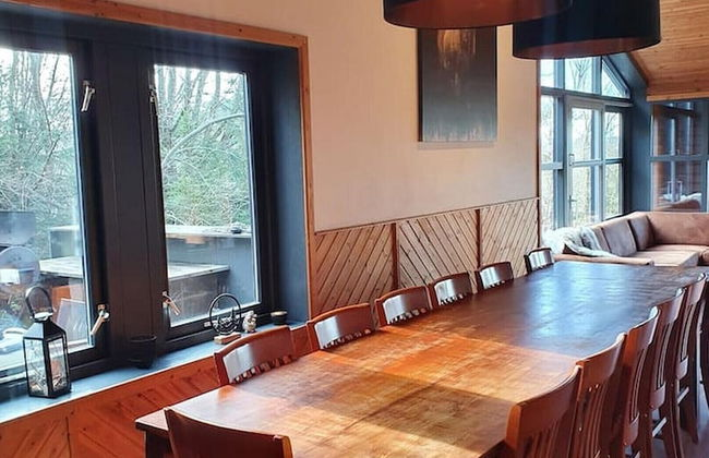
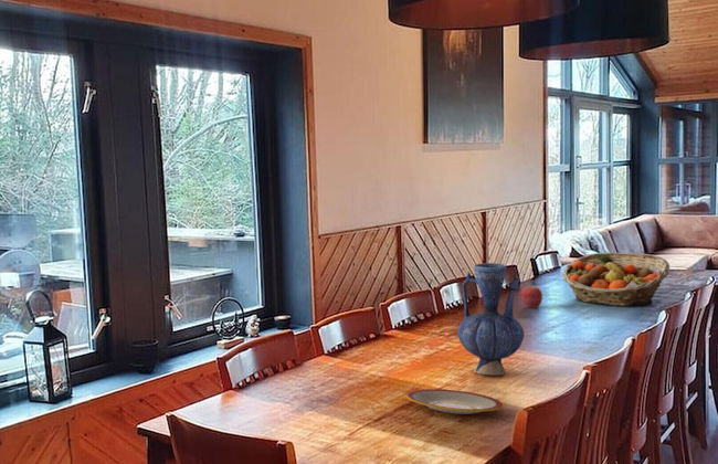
+ plate [405,388,504,415]
+ apple [520,285,543,308]
+ vase [456,262,526,377]
+ fruit basket [561,252,671,307]
